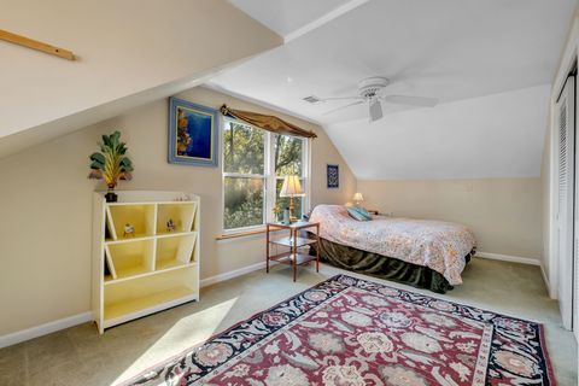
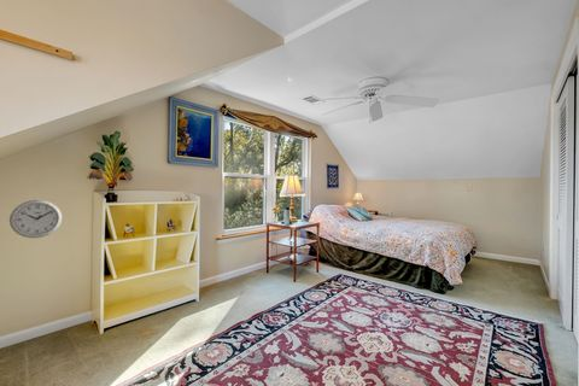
+ wall clock [8,199,63,239]
